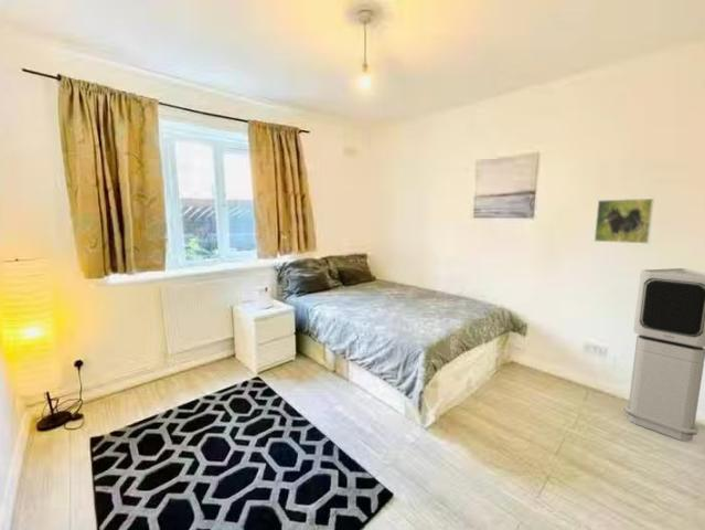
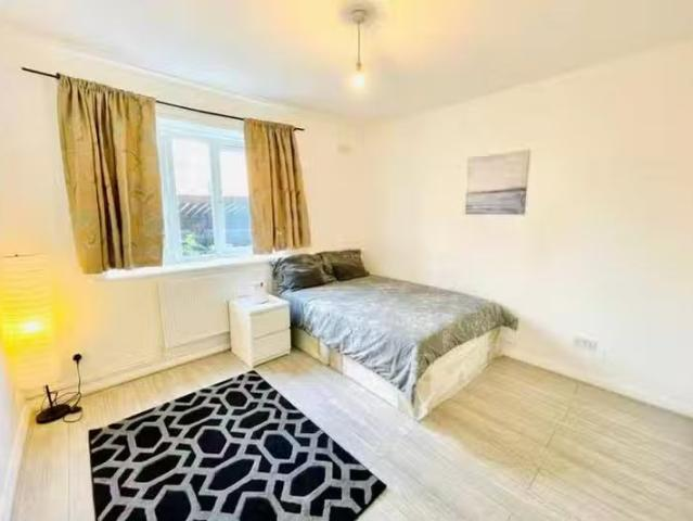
- air purifier [623,267,705,443]
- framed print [594,198,655,245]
